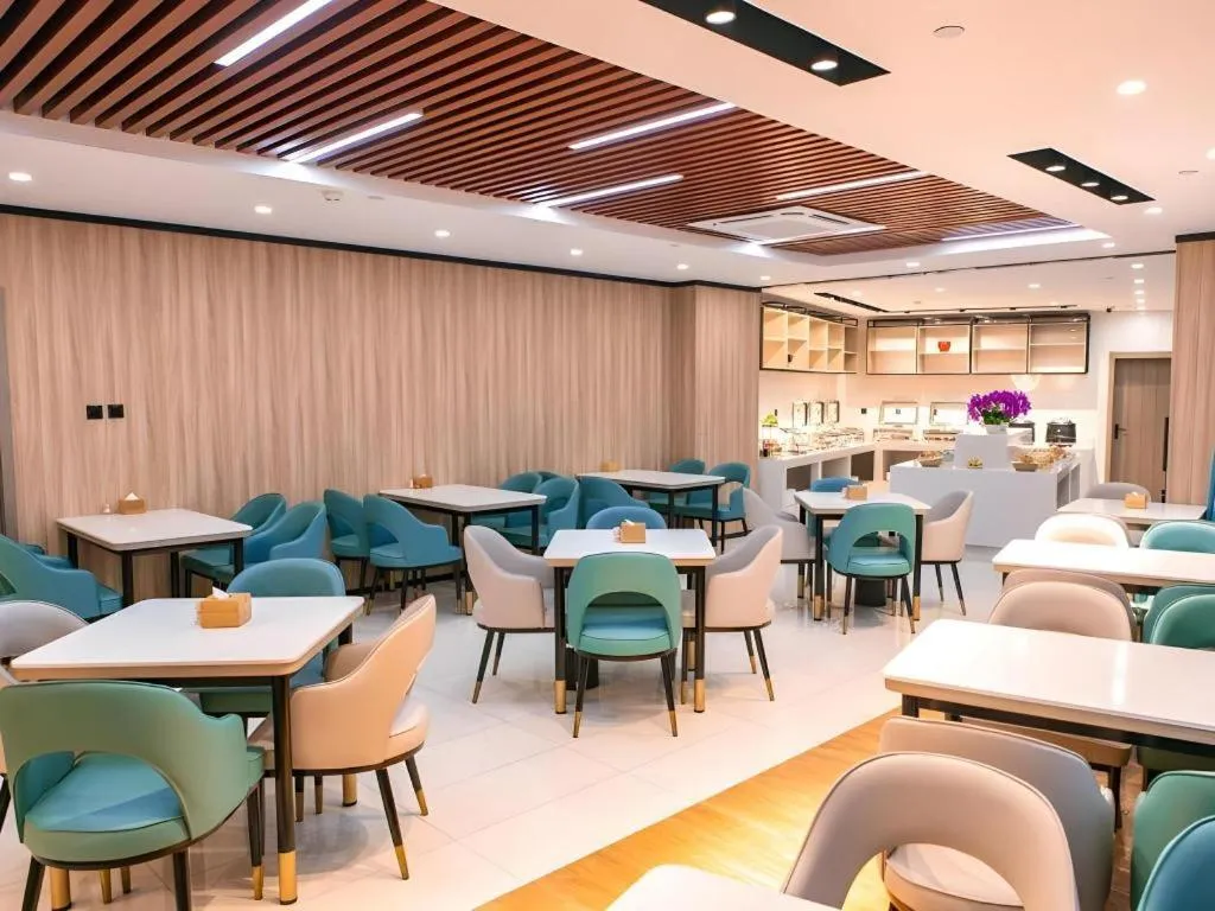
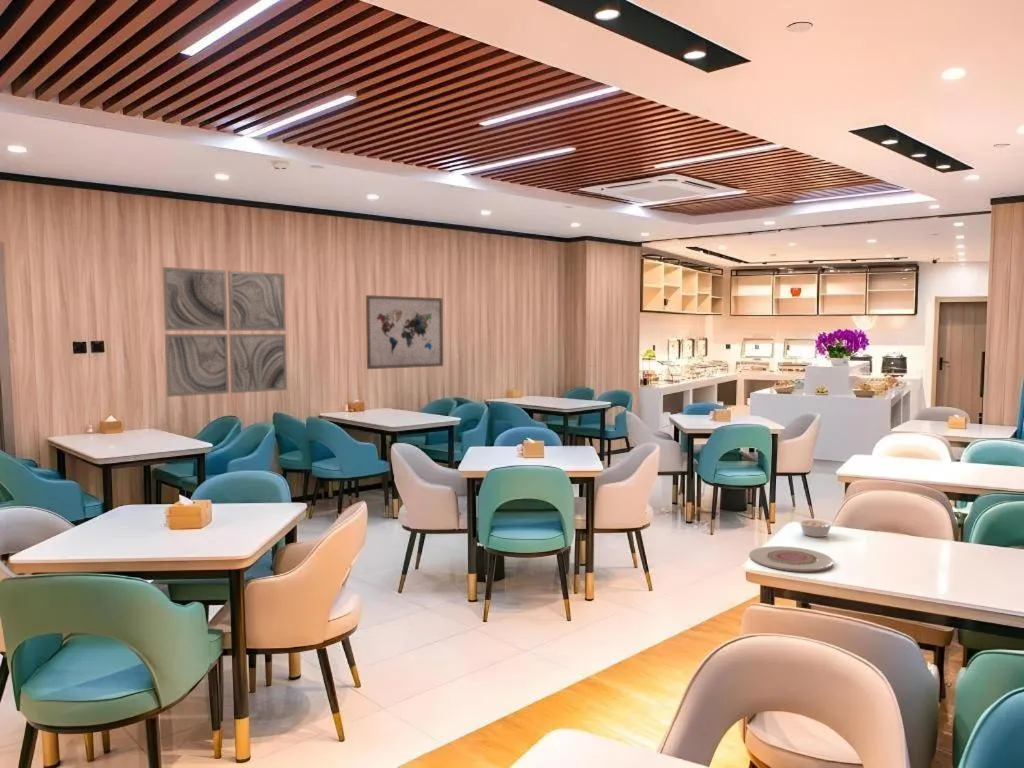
+ legume [797,518,842,538]
+ wall art [365,294,444,370]
+ plate [748,545,834,573]
+ wall art [162,266,288,398]
